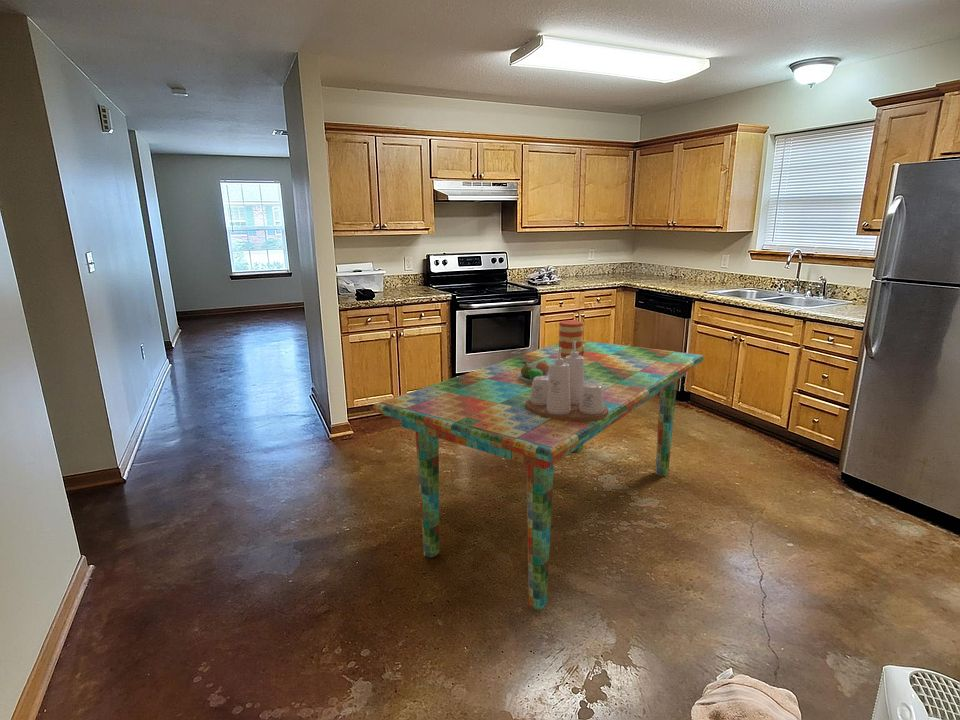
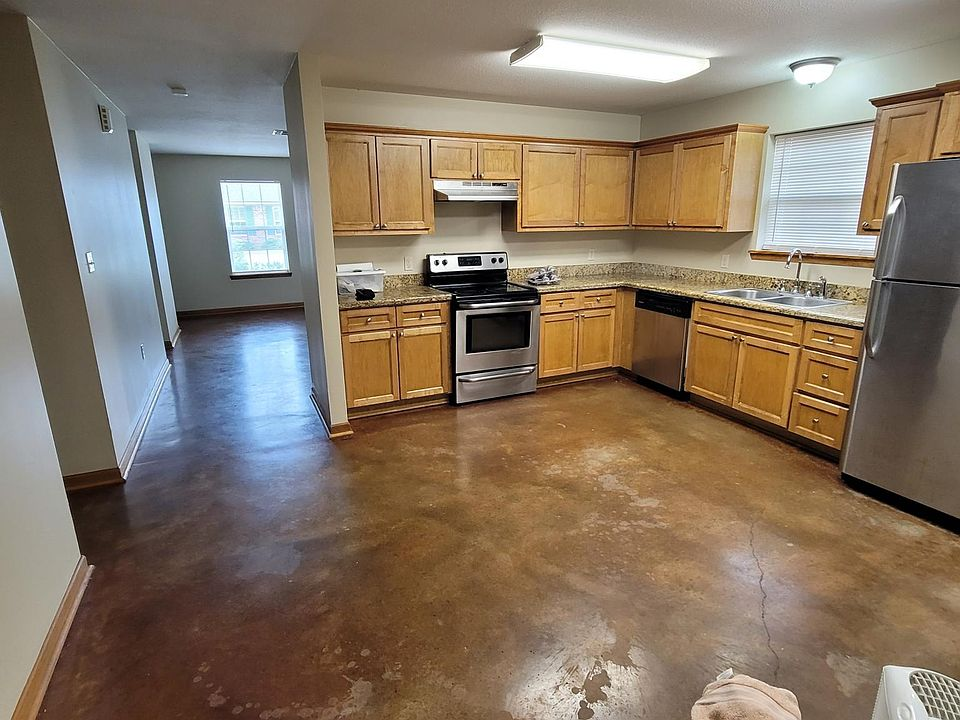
- dining table [372,339,705,611]
- condiment set [525,341,608,421]
- fruit bowl [518,360,549,383]
- vase [558,320,585,363]
